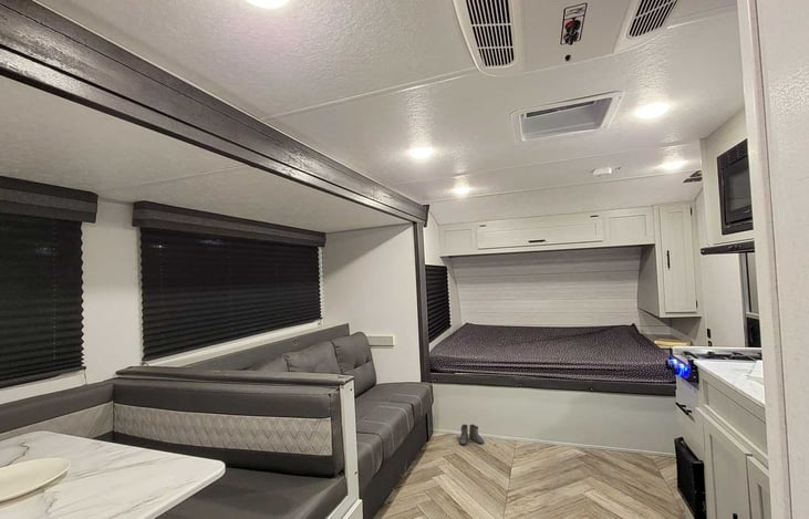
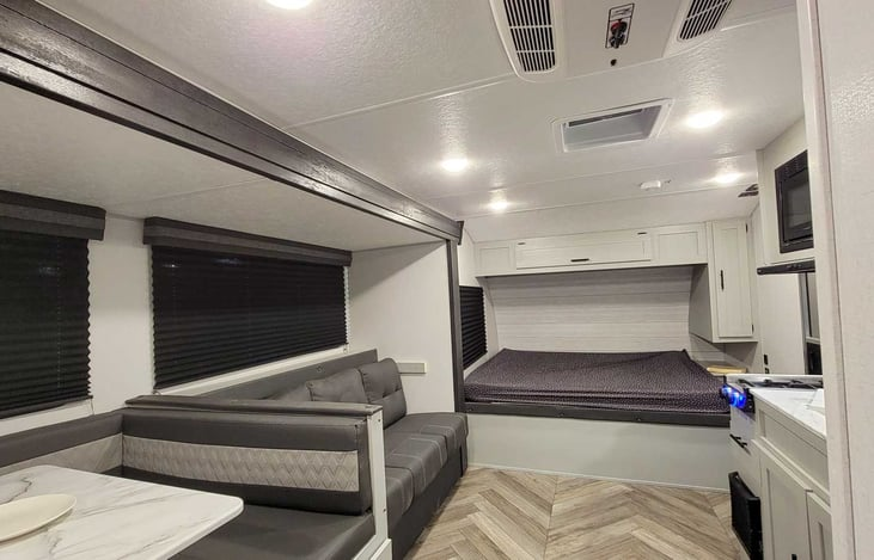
- boots [457,423,485,447]
